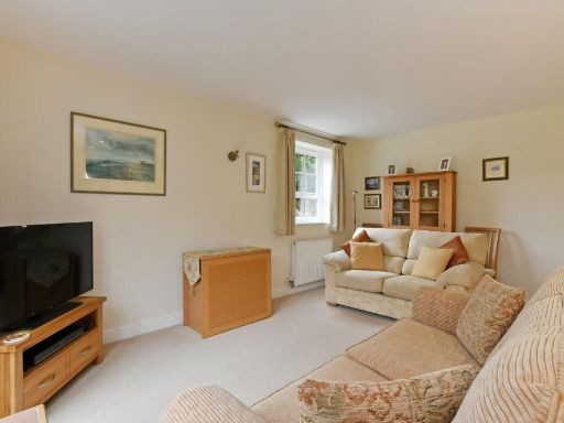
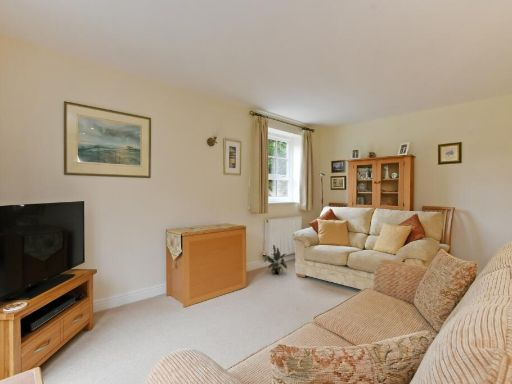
+ potted plant [265,244,288,276]
